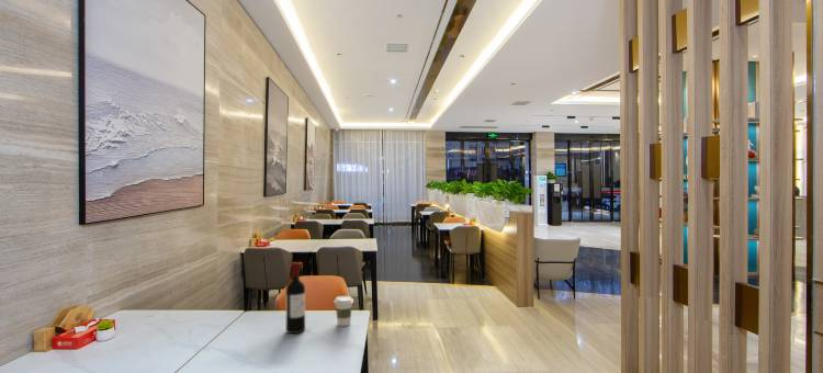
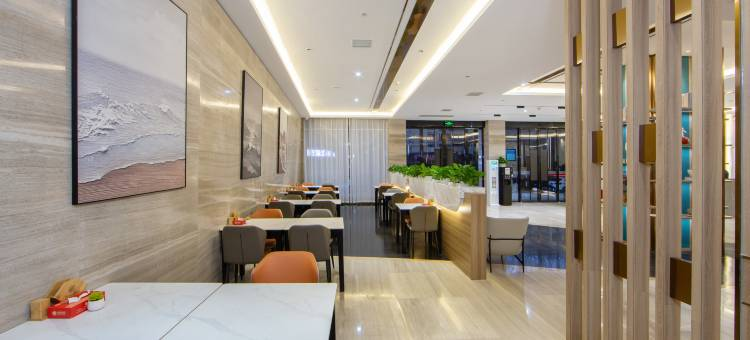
- coffee cup [334,295,354,327]
- wine bottle [285,261,306,335]
